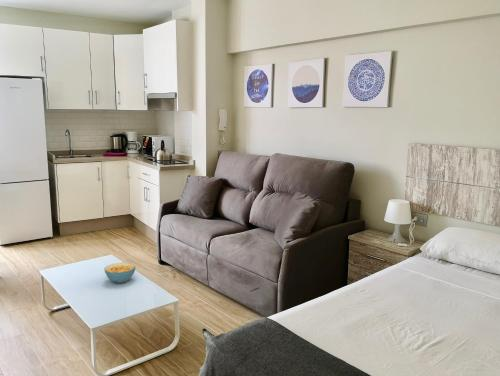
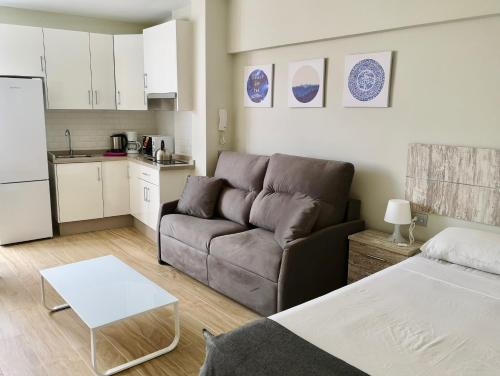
- cereal bowl [103,262,136,284]
